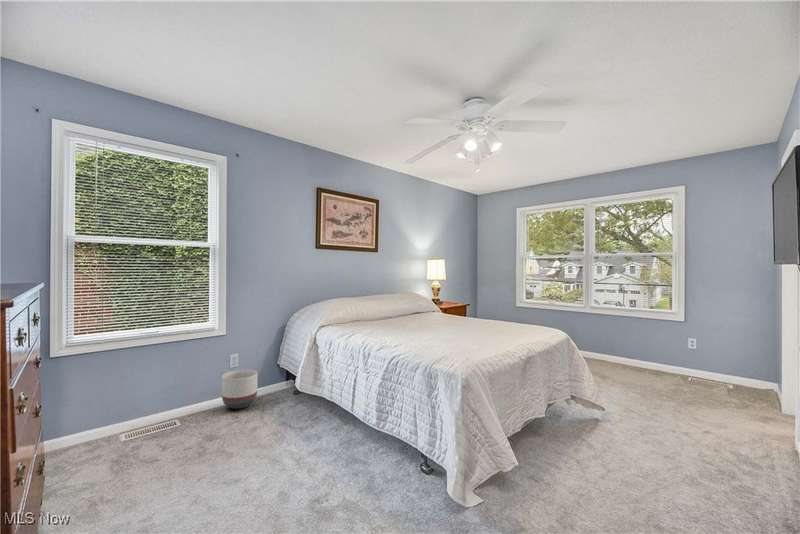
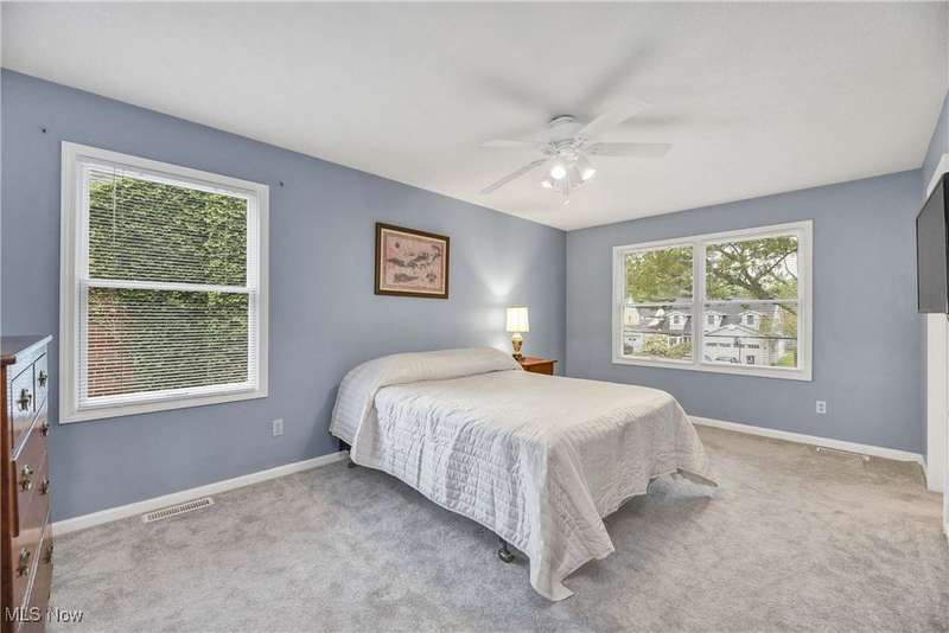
- planter [221,368,258,410]
